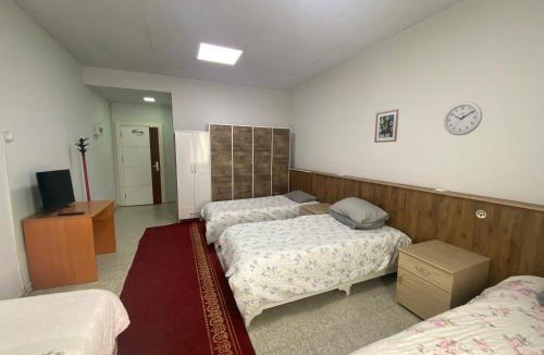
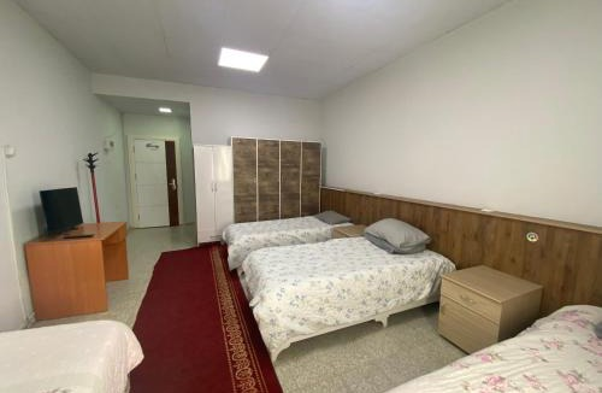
- wall art [373,108,399,144]
- wall clock [443,101,483,136]
